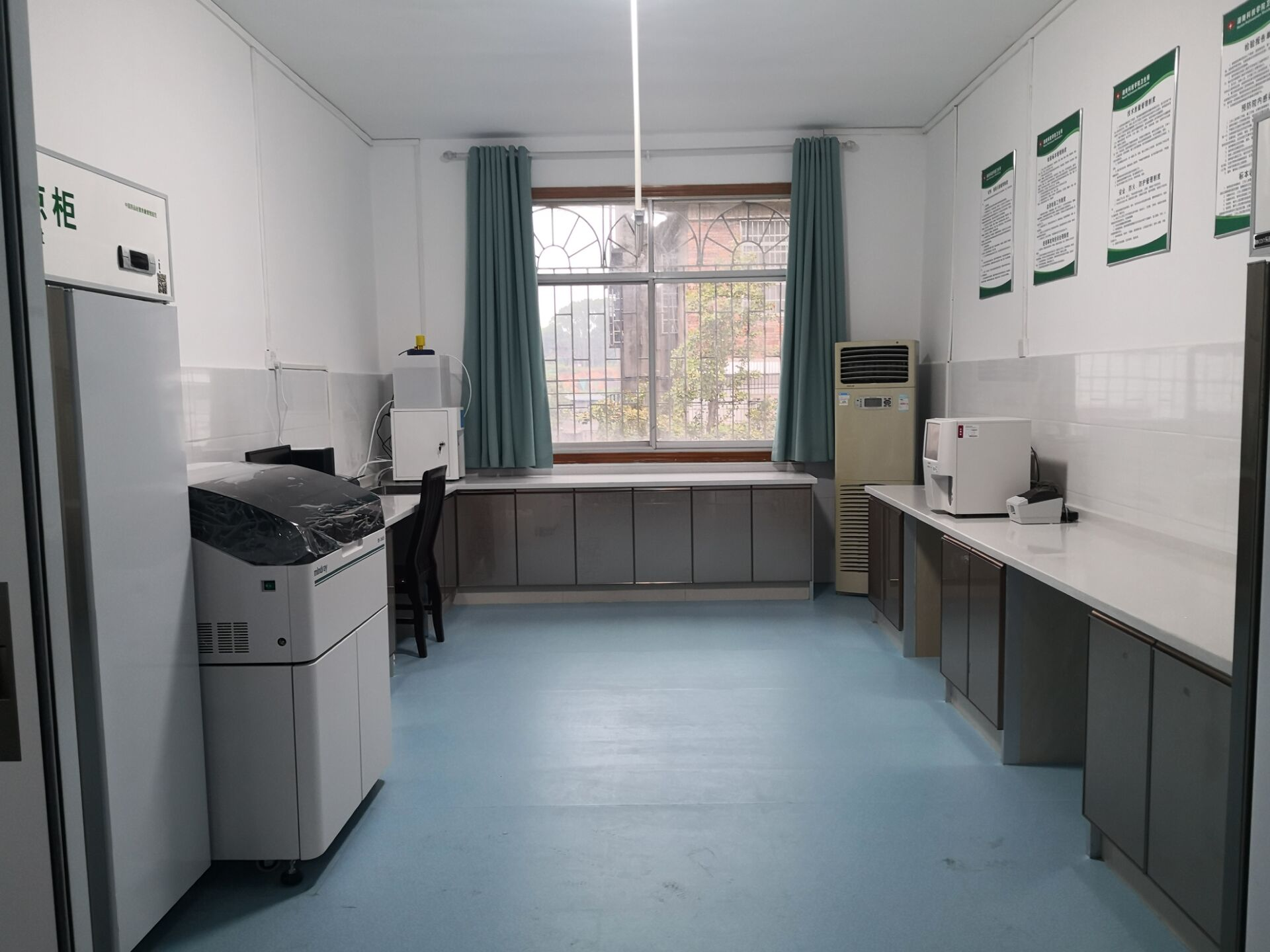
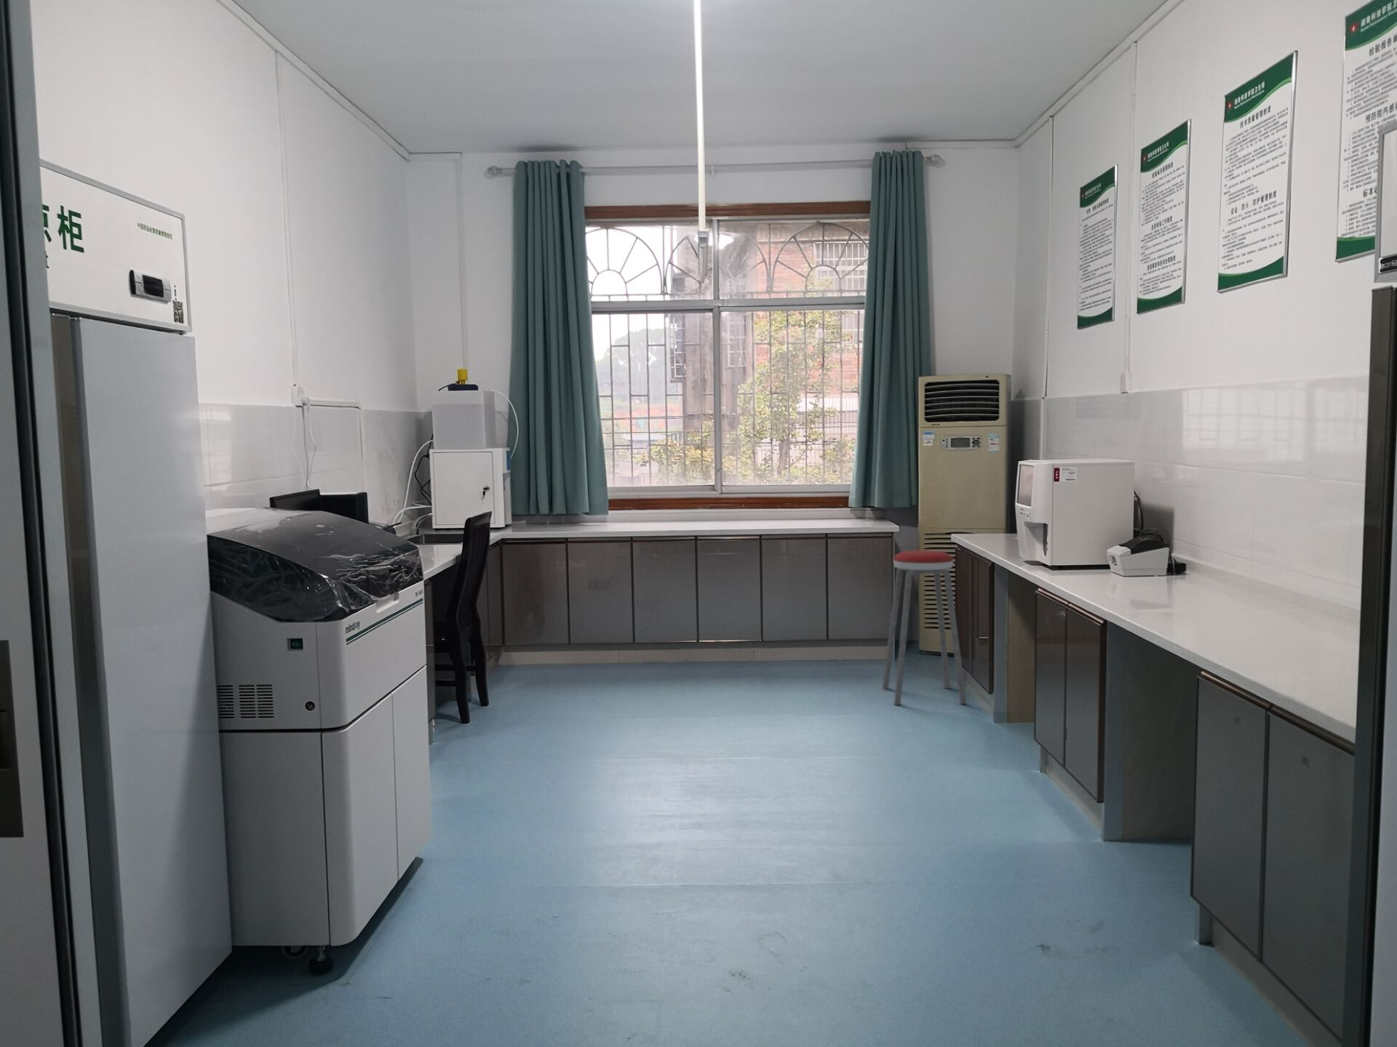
+ music stool [881,550,968,706]
